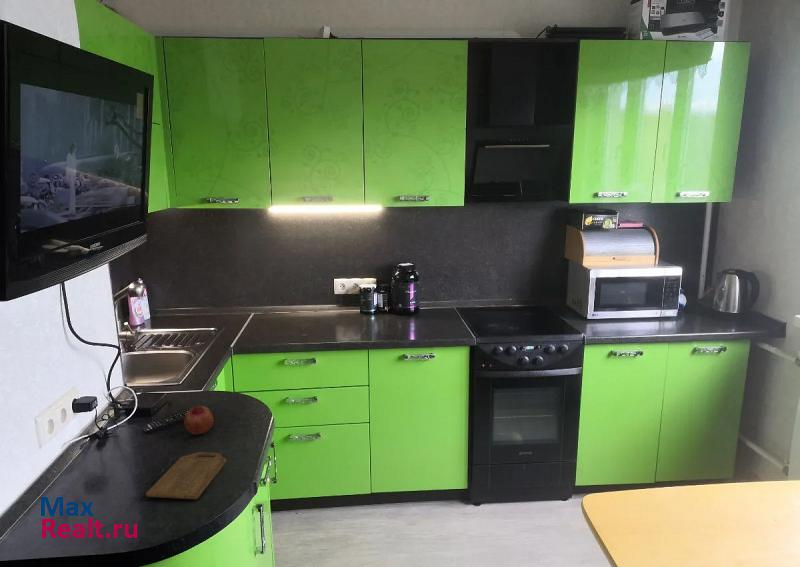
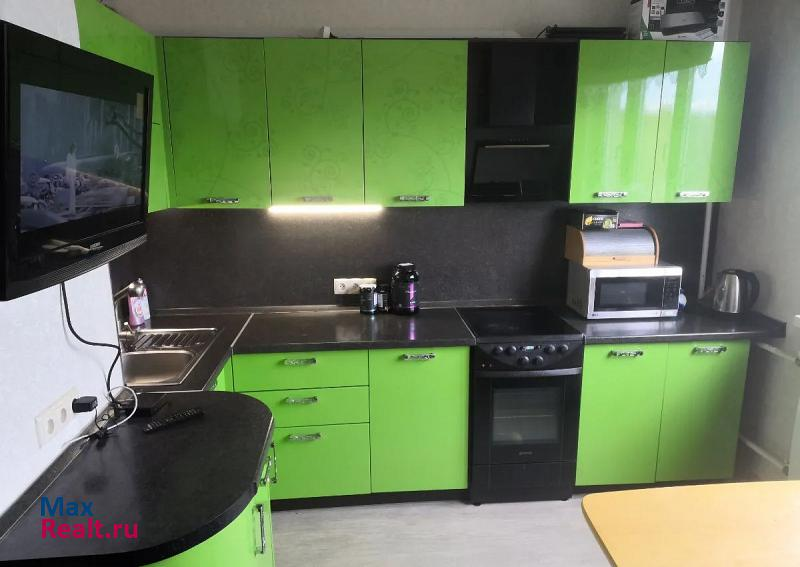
- cutting board [145,451,228,500]
- fruit [183,404,215,436]
